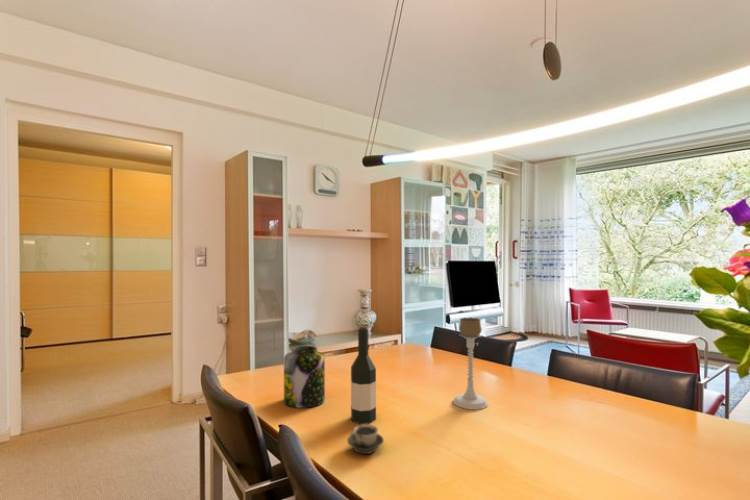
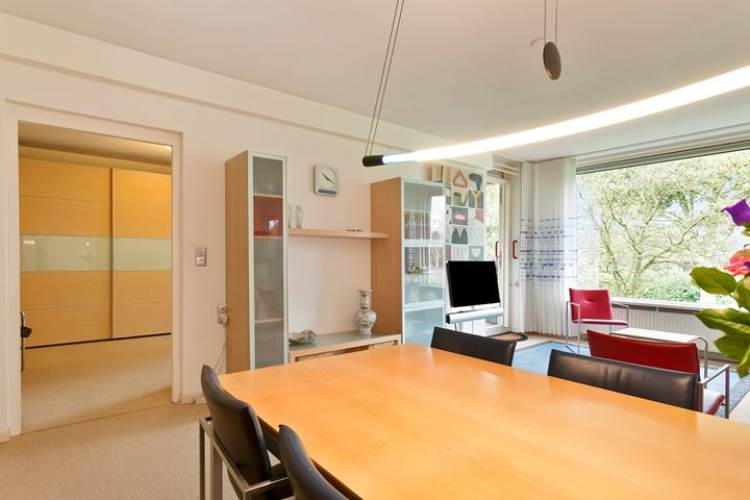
- wine bottle [350,325,377,425]
- cup [346,423,385,455]
- jar [283,345,326,409]
- candle holder [452,316,490,411]
